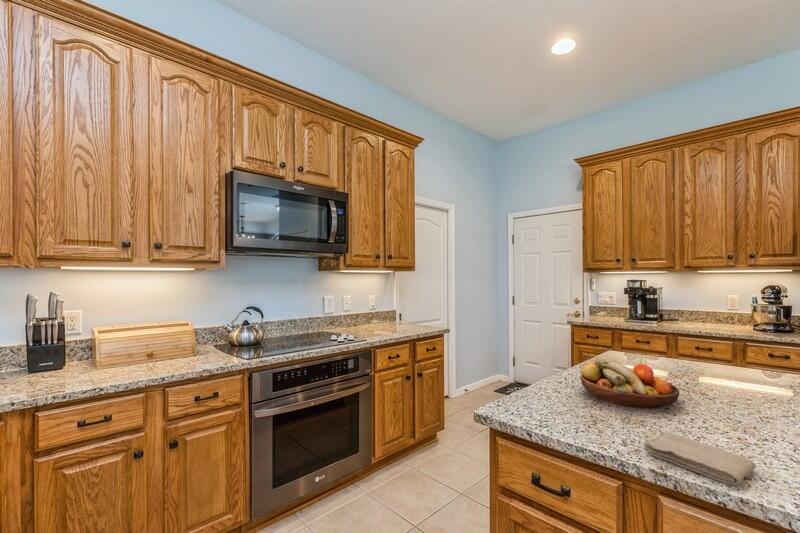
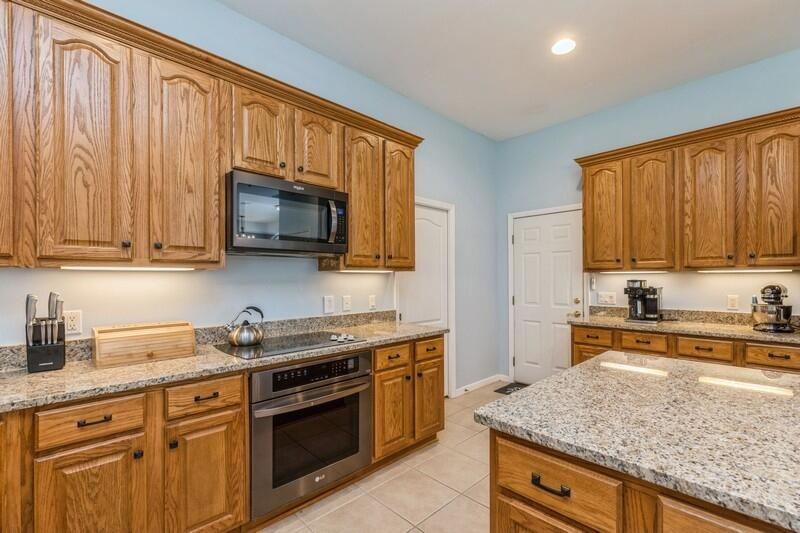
- washcloth [643,431,757,486]
- fruit bowl [580,358,680,409]
